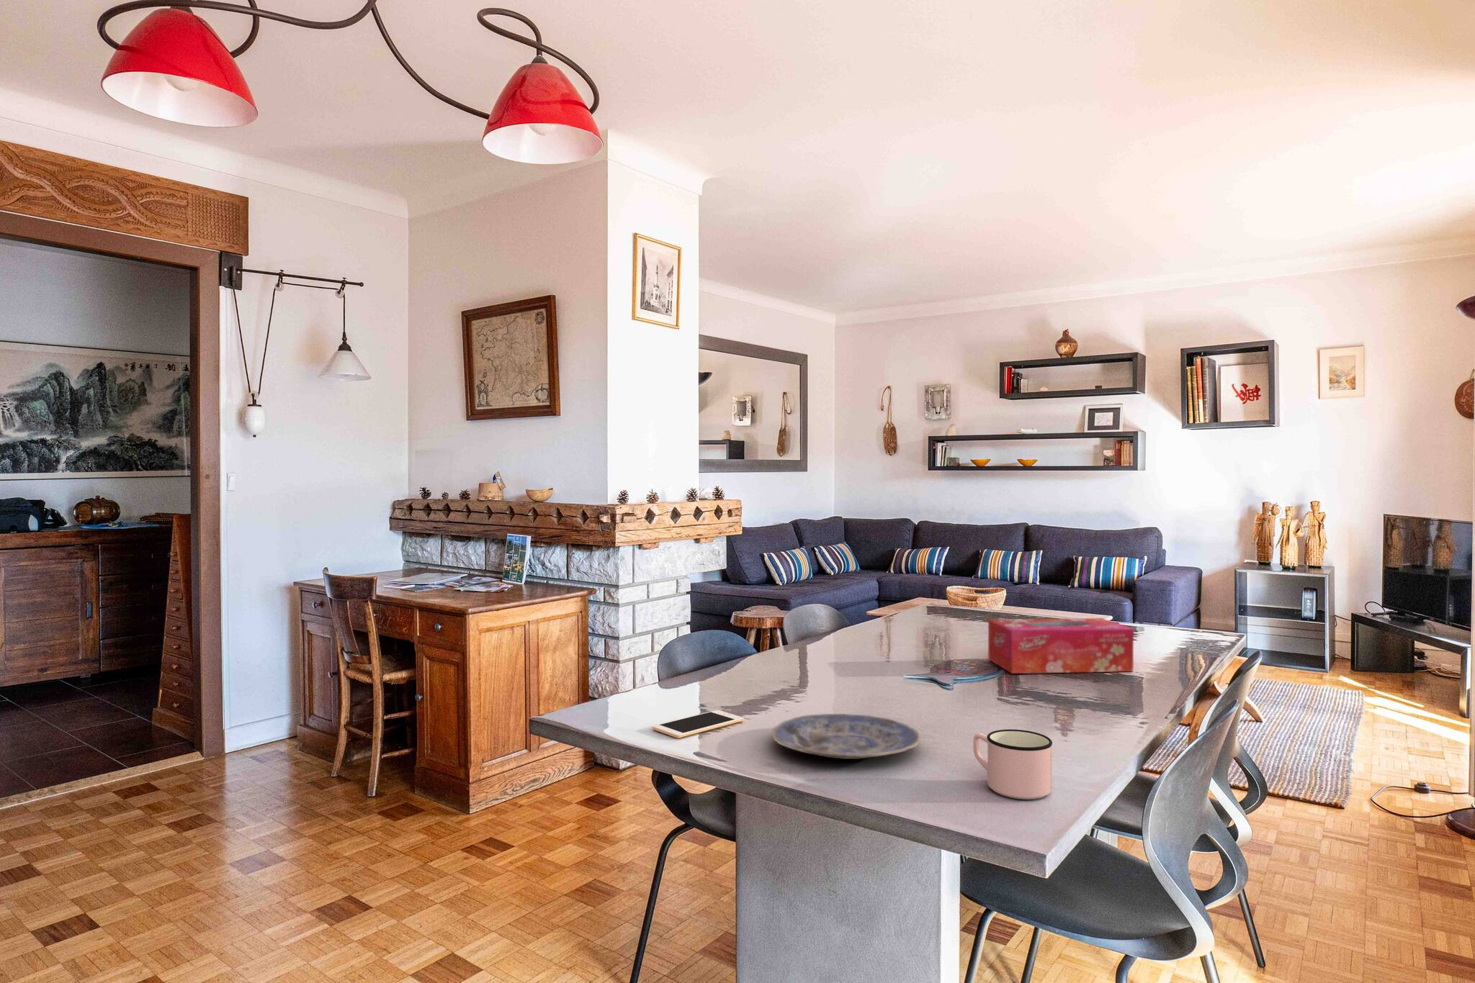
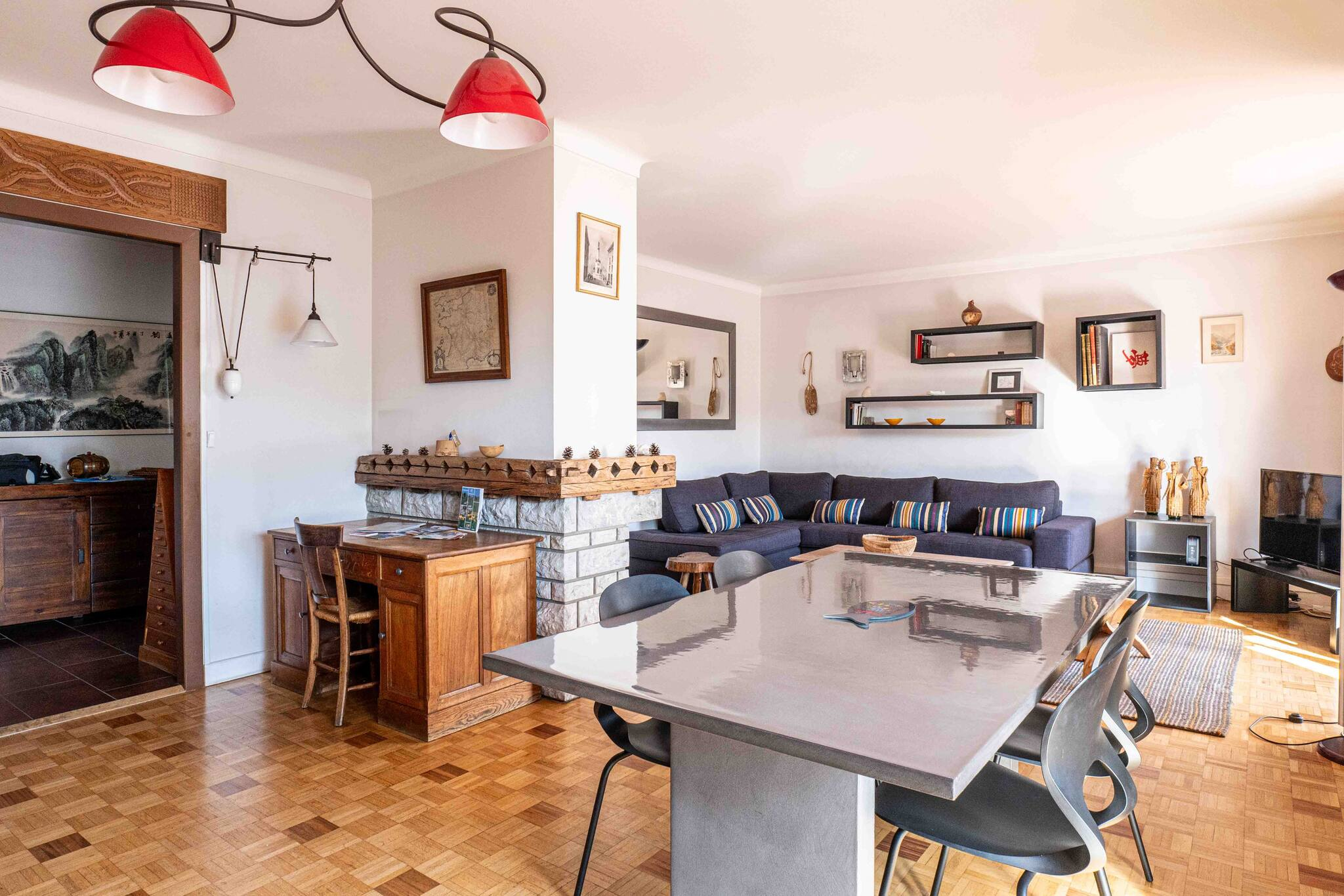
- plate [772,713,921,760]
- cell phone [652,710,745,739]
- mug [972,728,1052,800]
- tissue box [988,618,1135,675]
